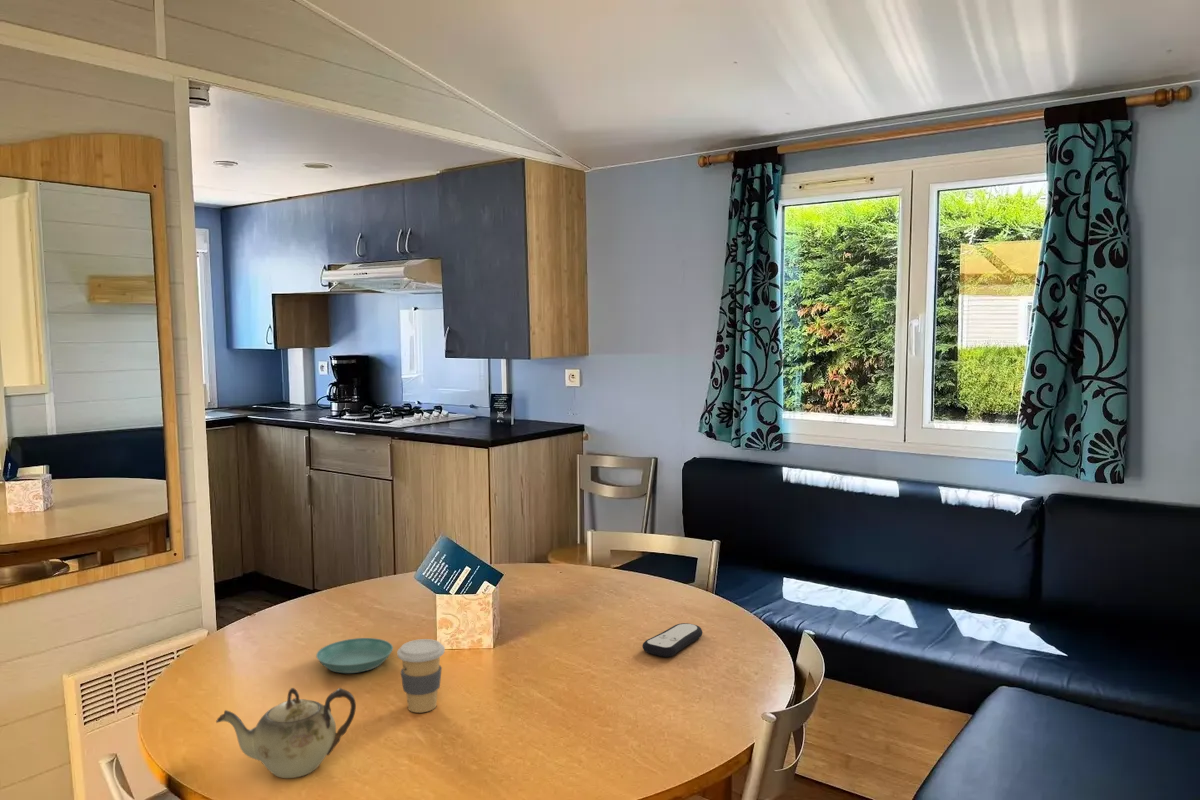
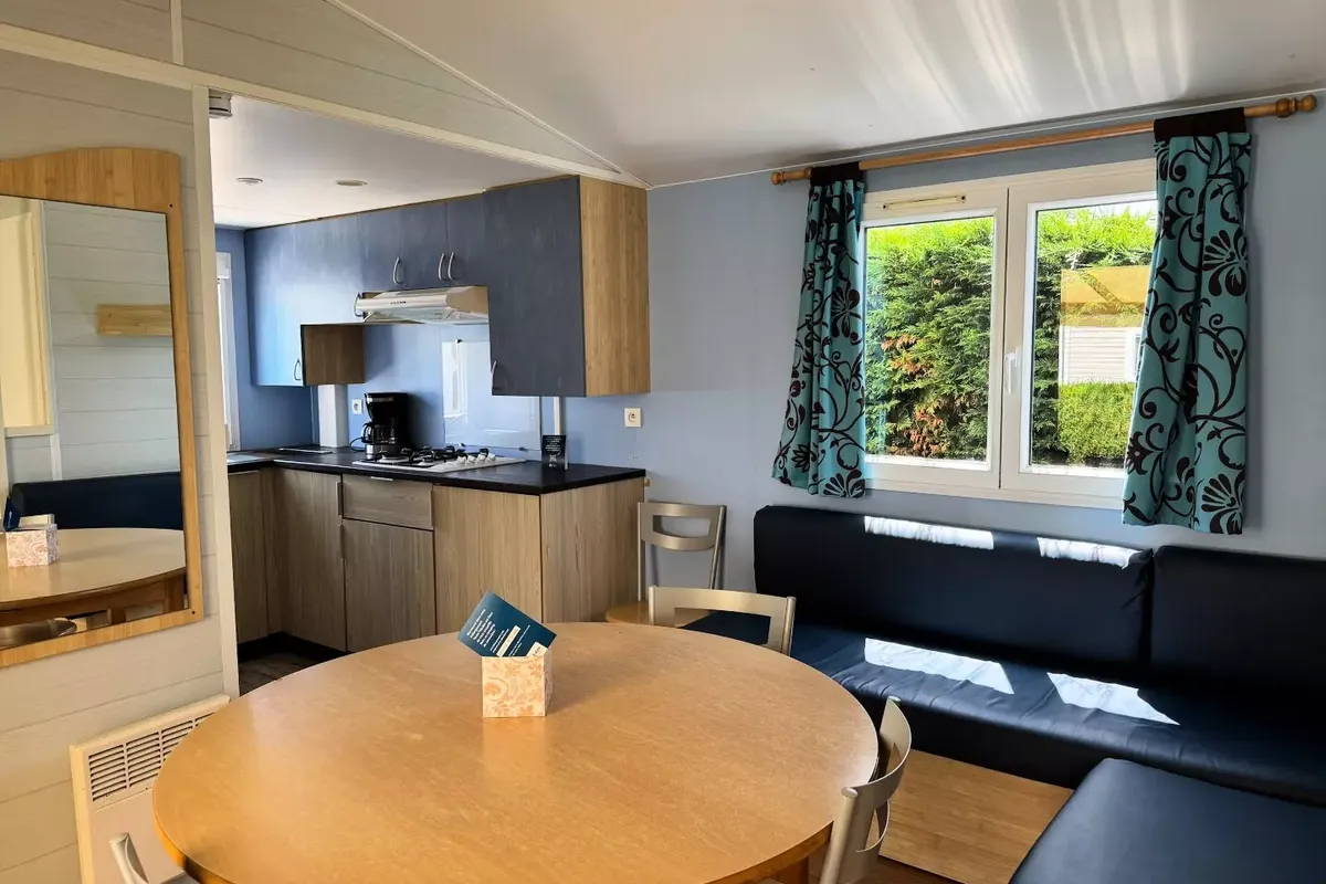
- coffee cup [396,638,446,714]
- teapot [215,687,357,779]
- remote control [641,622,703,658]
- saucer [315,637,394,674]
